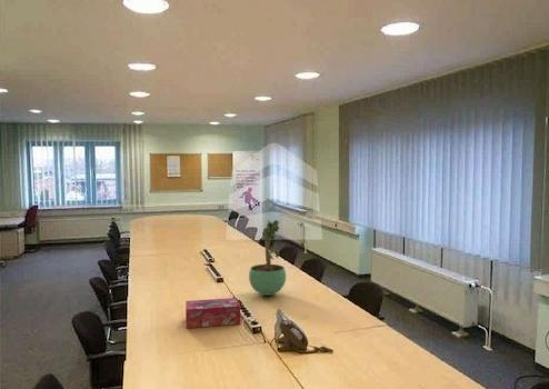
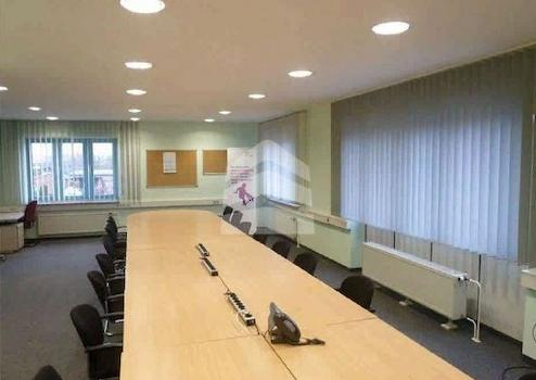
- potted plant [248,219,287,297]
- tissue box [184,297,241,329]
